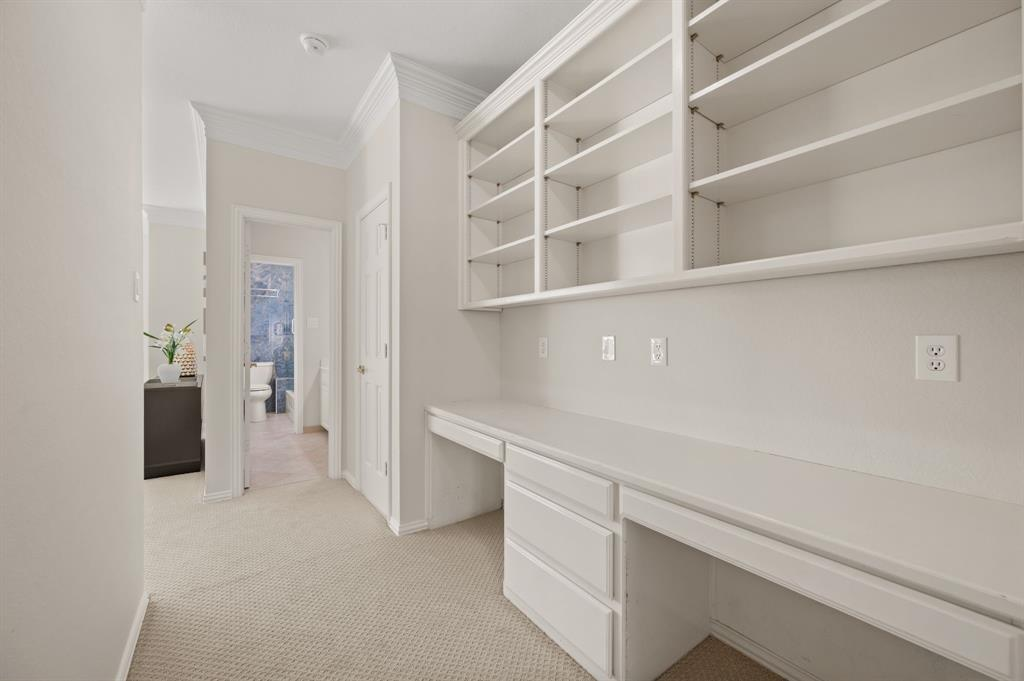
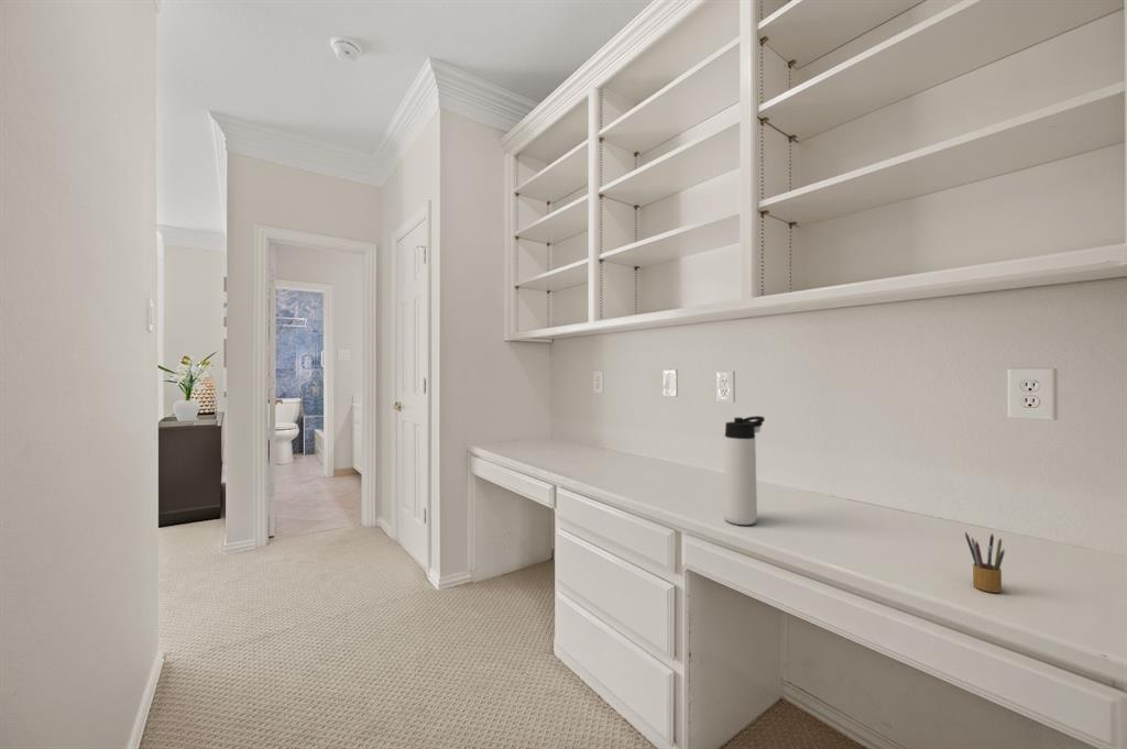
+ thermos bottle [723,415,766,526]
+ pencil box [964,530,1006,594]
